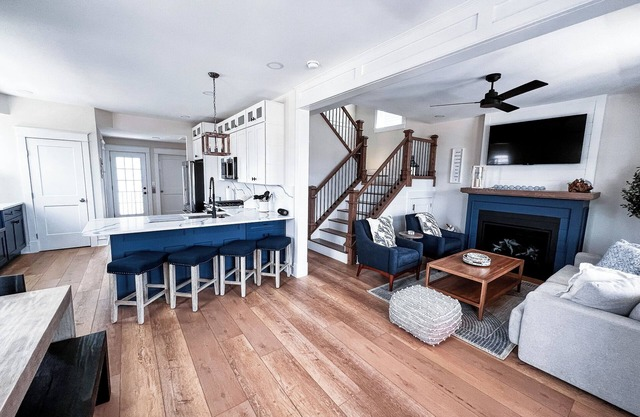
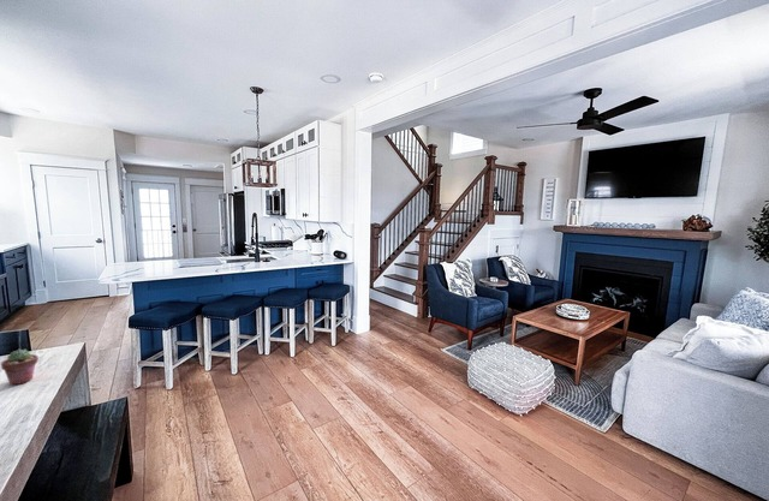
+ potted succulent [0,348,40,387]
